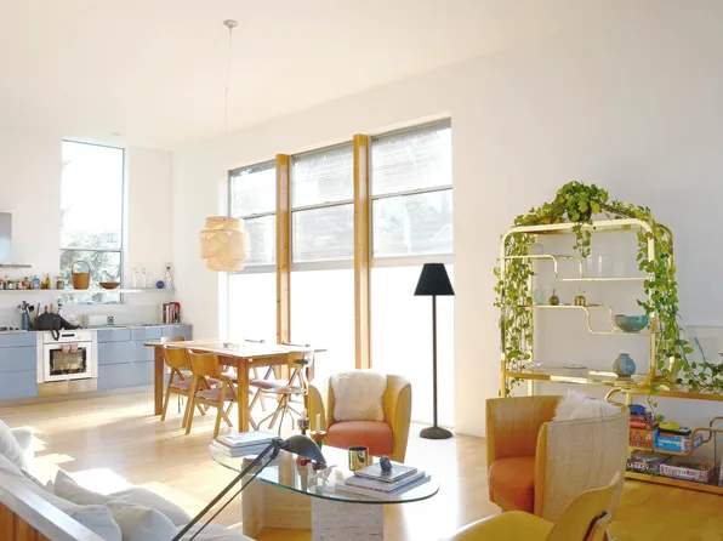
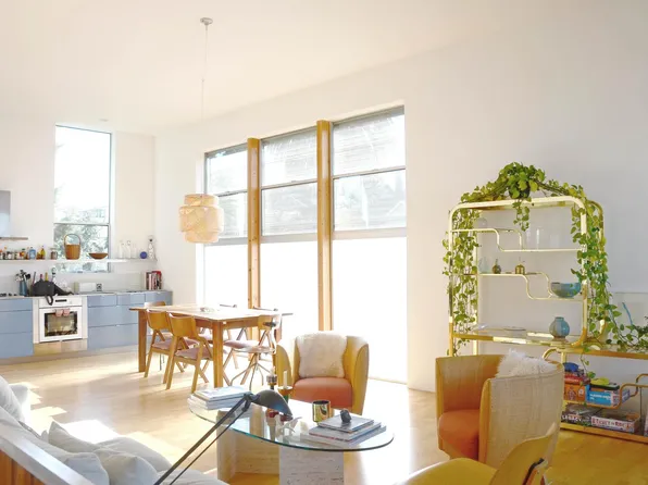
- floor lamp [412,262,456,439]
